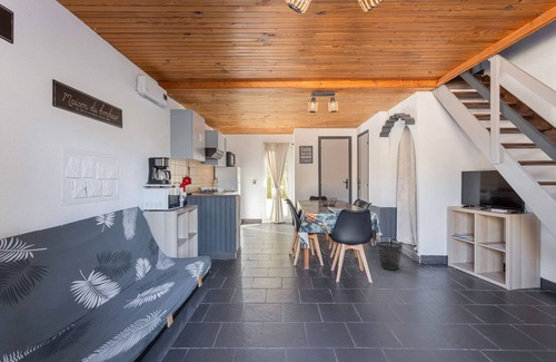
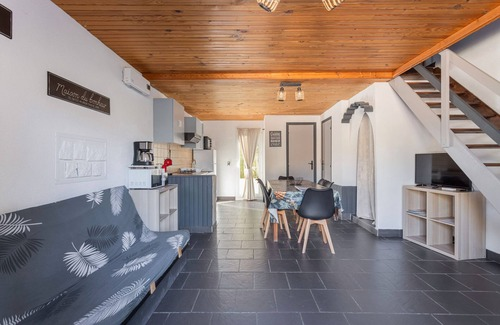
- wastebasket [377,241,404,271]
